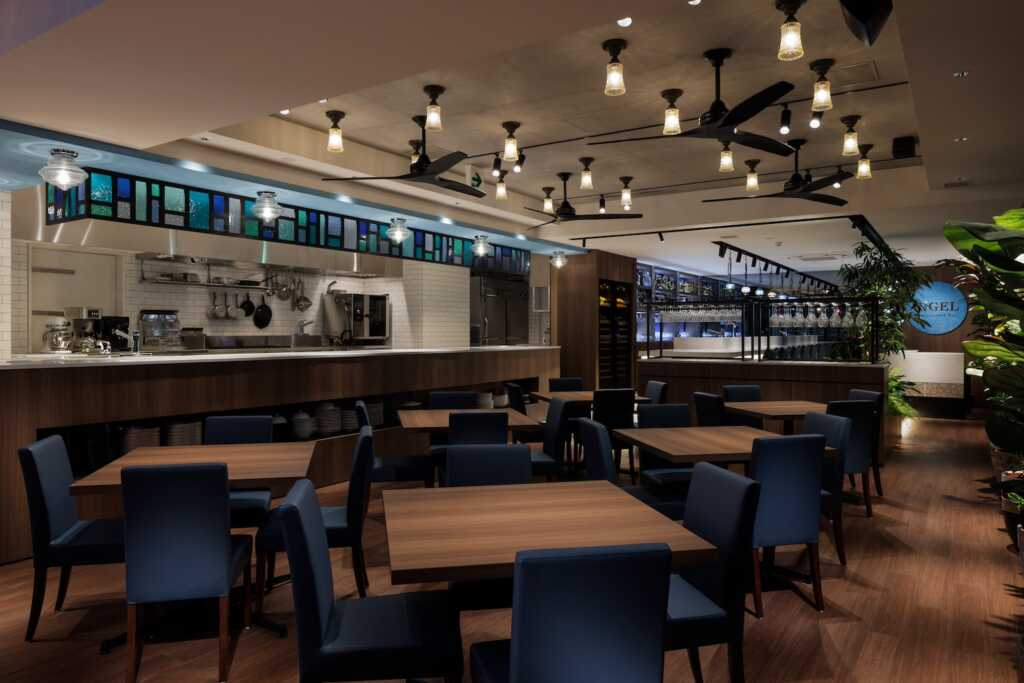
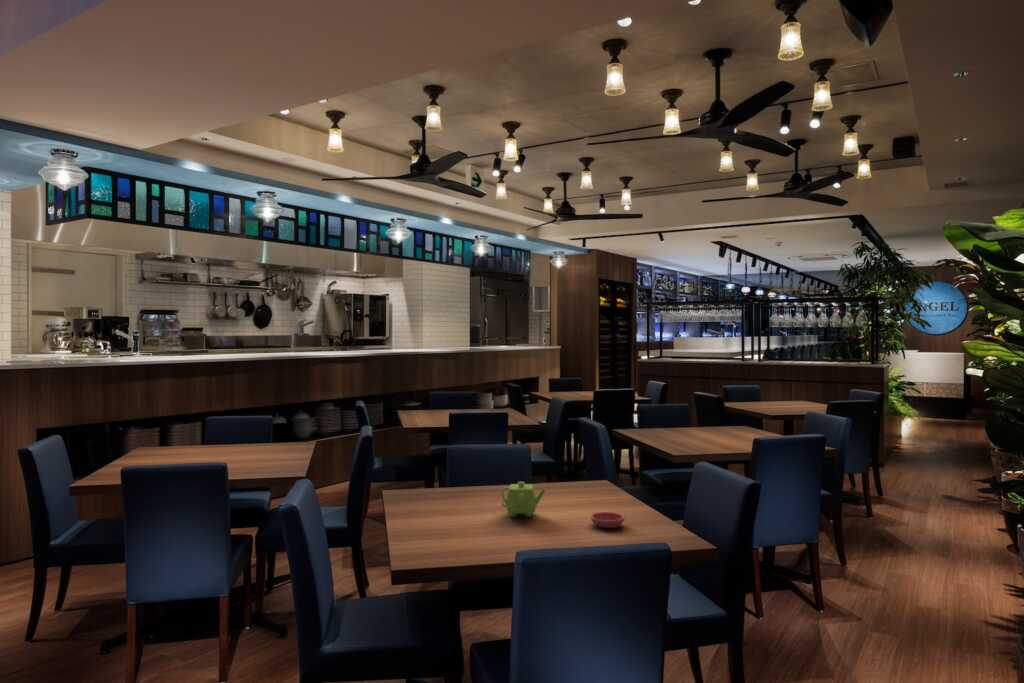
+ teapot [500,481,547,518]
+ saucer [589,511,626,529]
